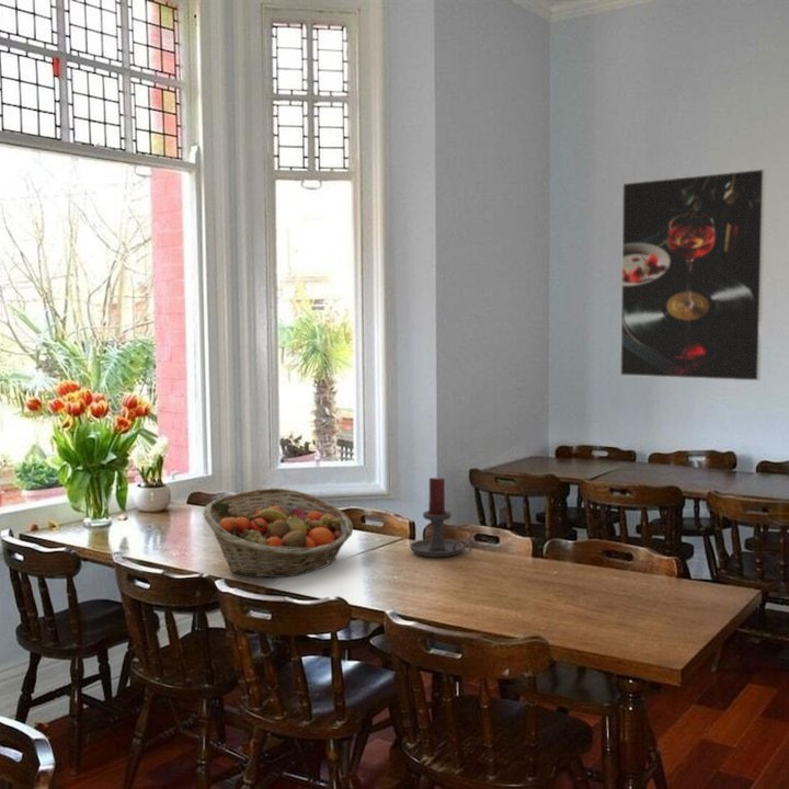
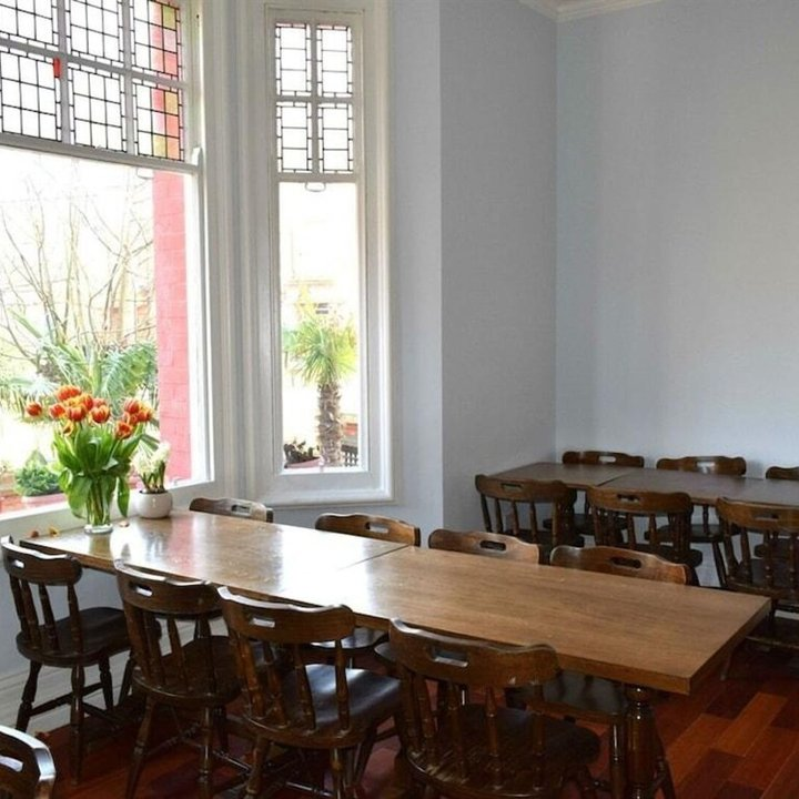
- candle holder [409,477,473,558]
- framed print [619,168,767,381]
- fruit basket [202,487,354,579]
